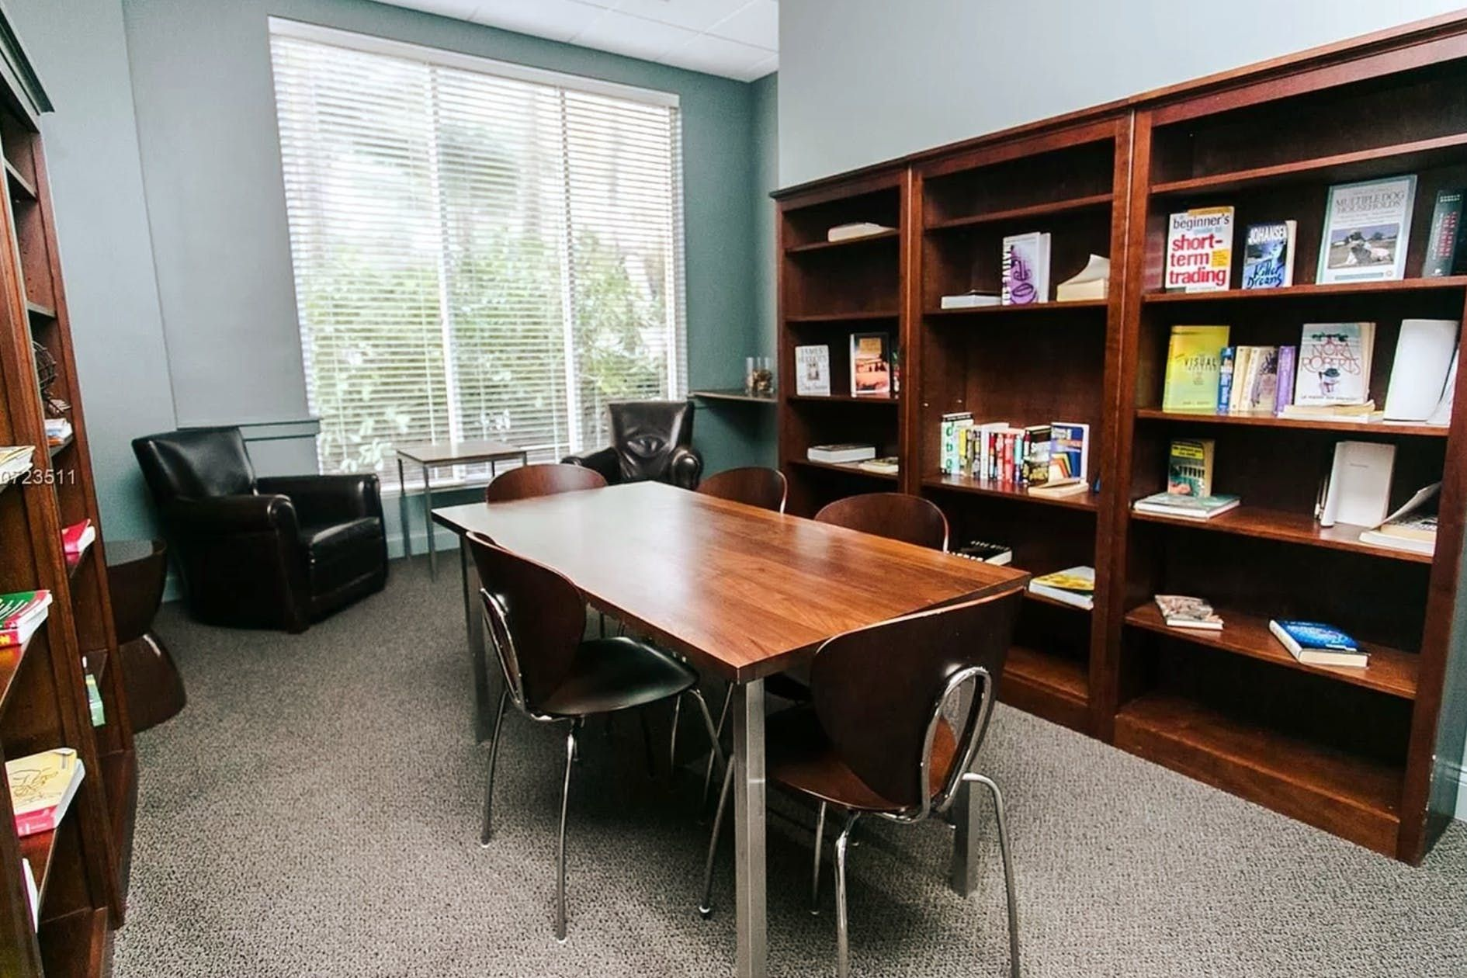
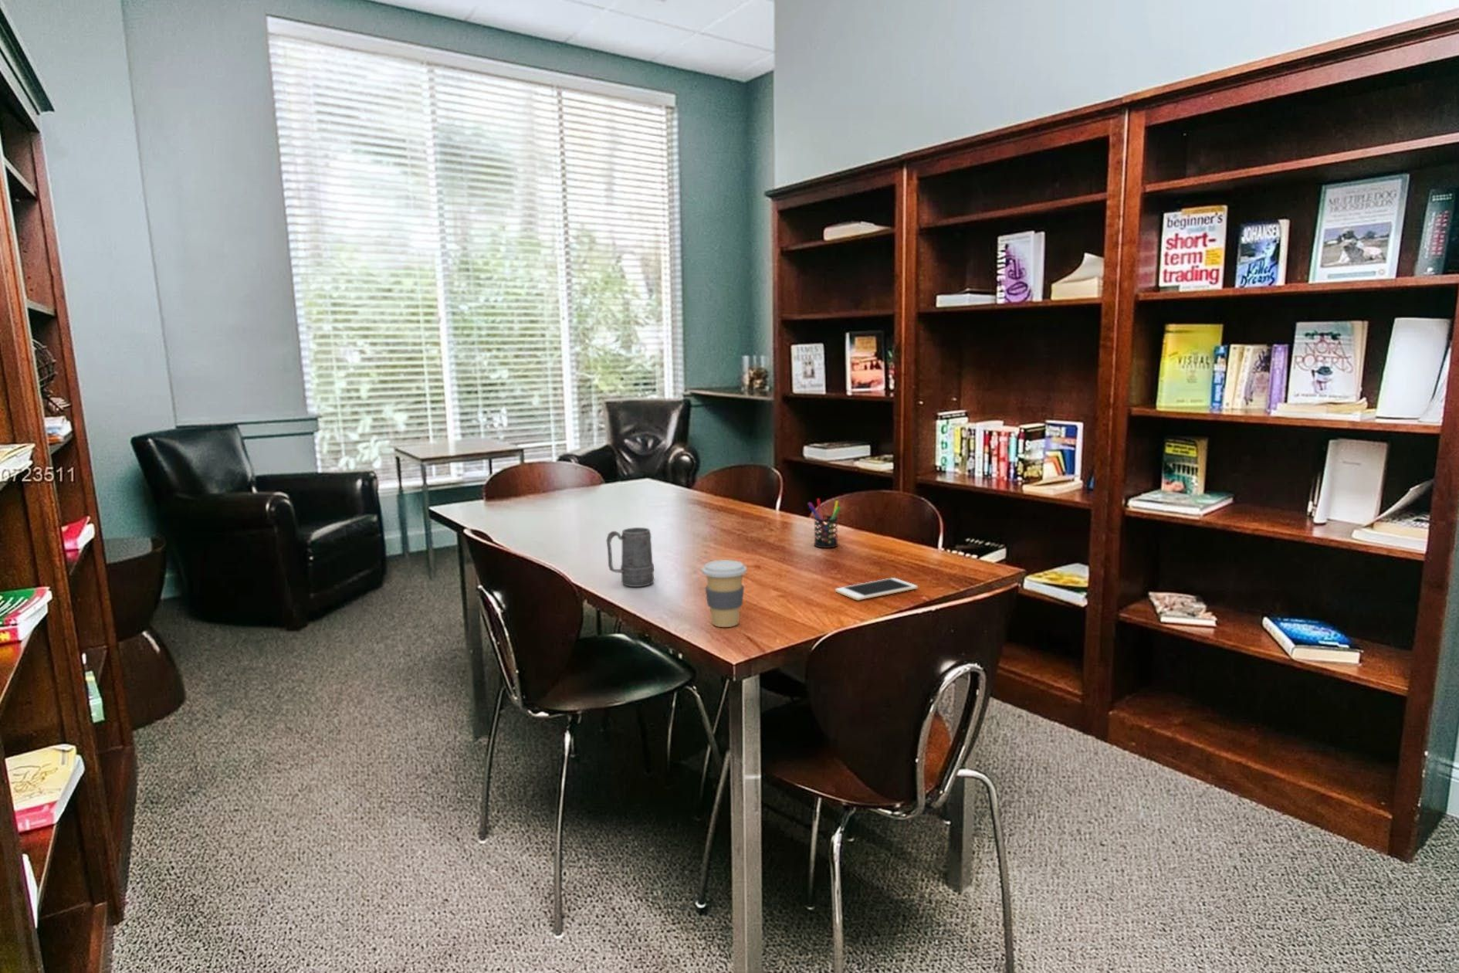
+ mug [606,527,655,587]
+ cell phone [835,577,918,601]
+ coffee cup [701,559,747,628]
+ pen holder [807,498,841,548]
